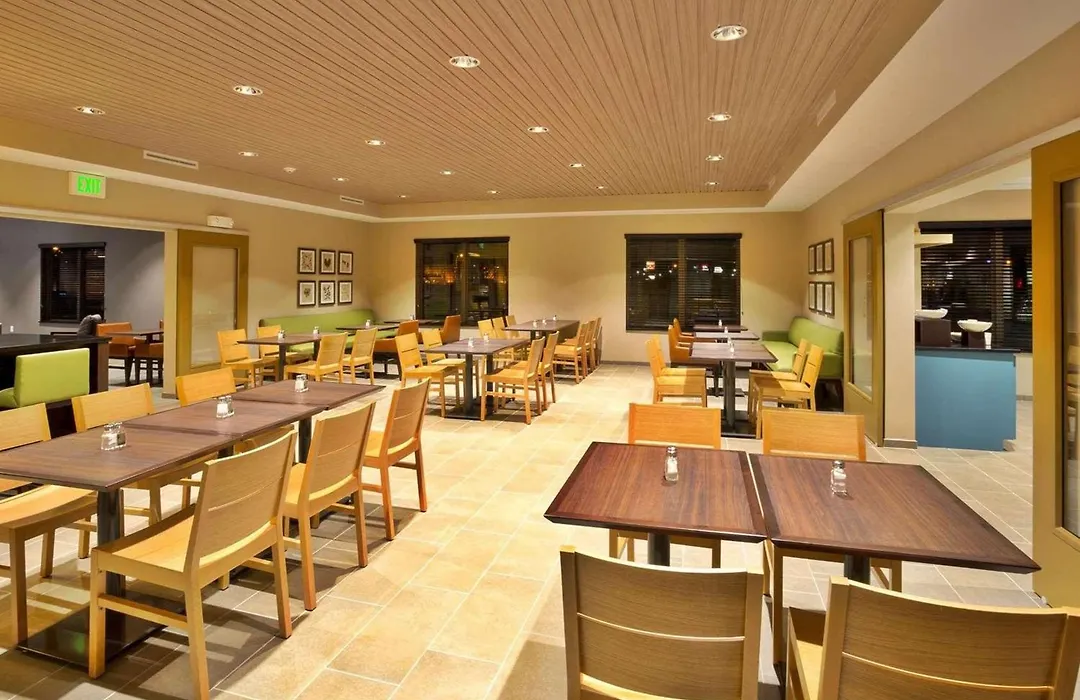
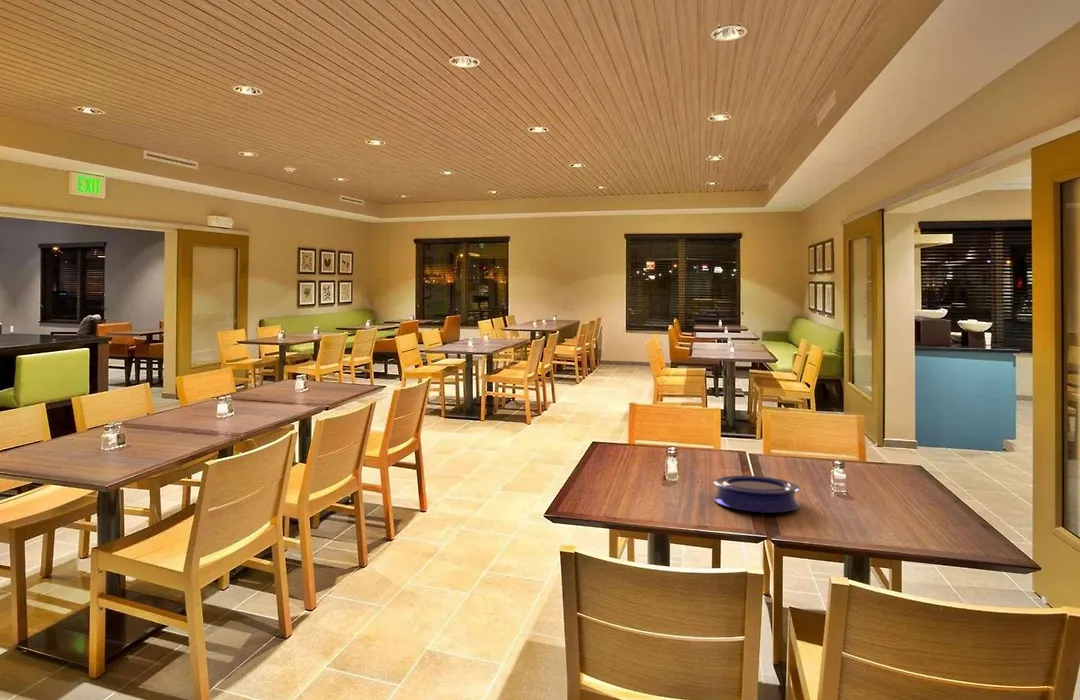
+ plate [712,474,801,514]
